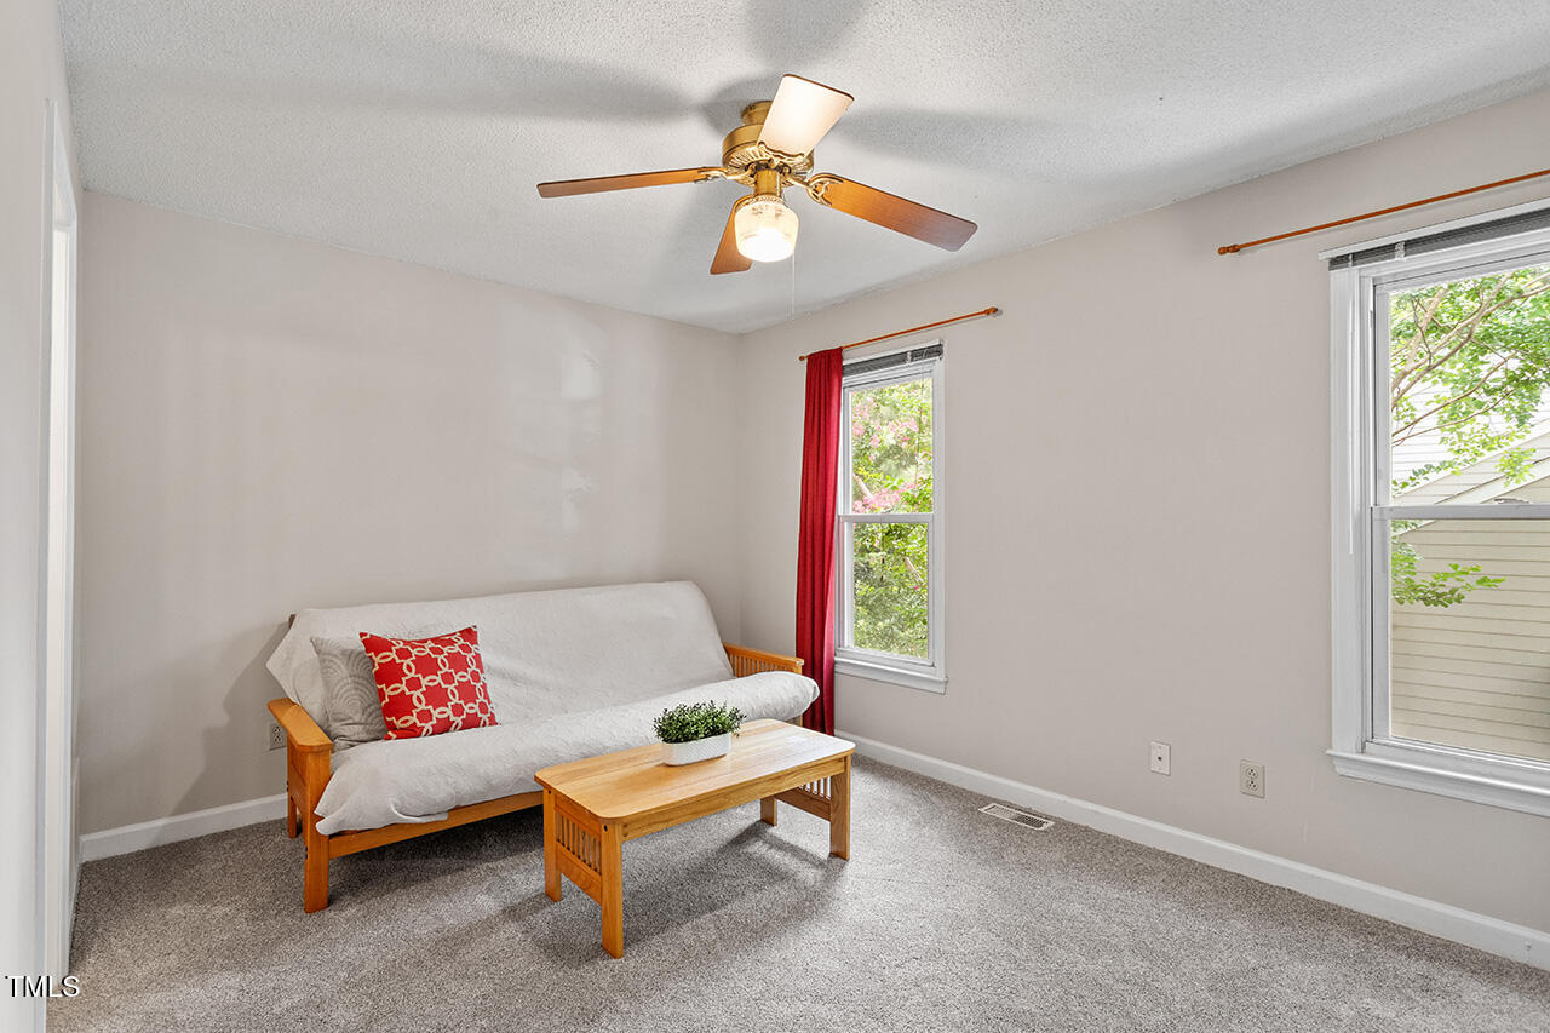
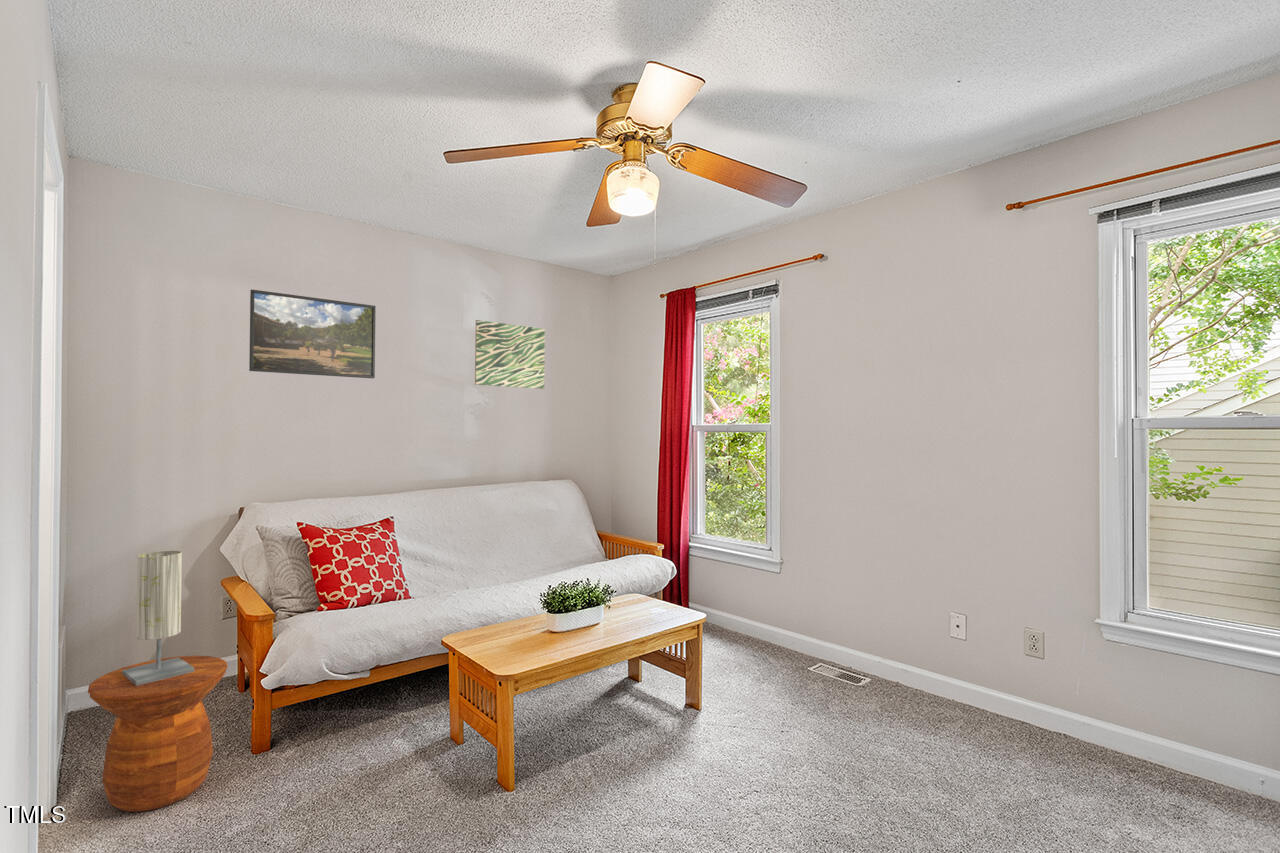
+ side table [87,655,229,813]
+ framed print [248,289,377,379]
+ table lamp [122,550,194,686]
+ wall art [474,319,546,390]
